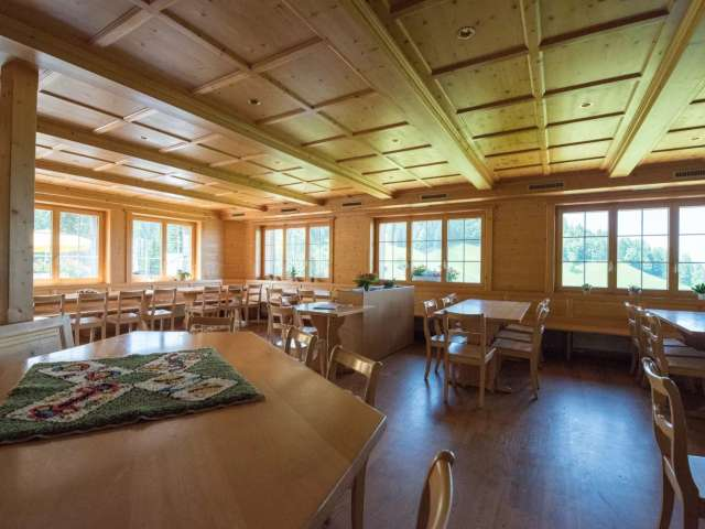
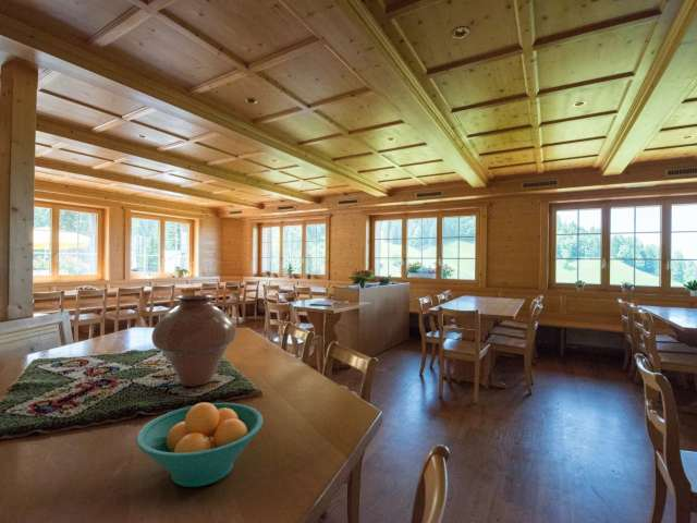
+ fruit bowl [135,401,265,488]
+ vase [150,294,237,388]
